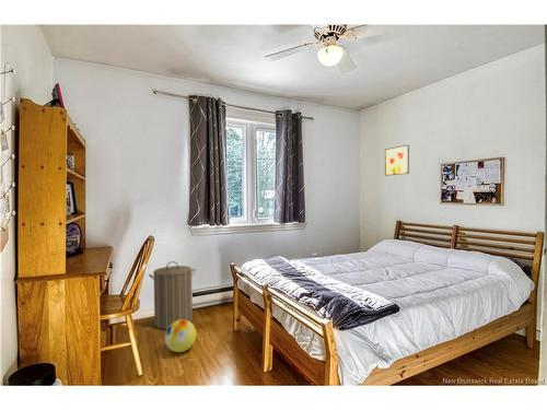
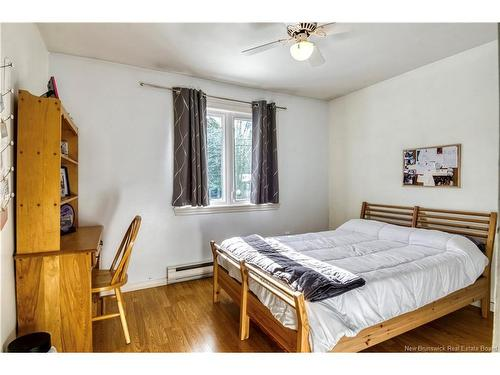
- wall art [384,144,410,177]
- laundry hamper [148,260,197,330]
- ball [164,319,197,353]
